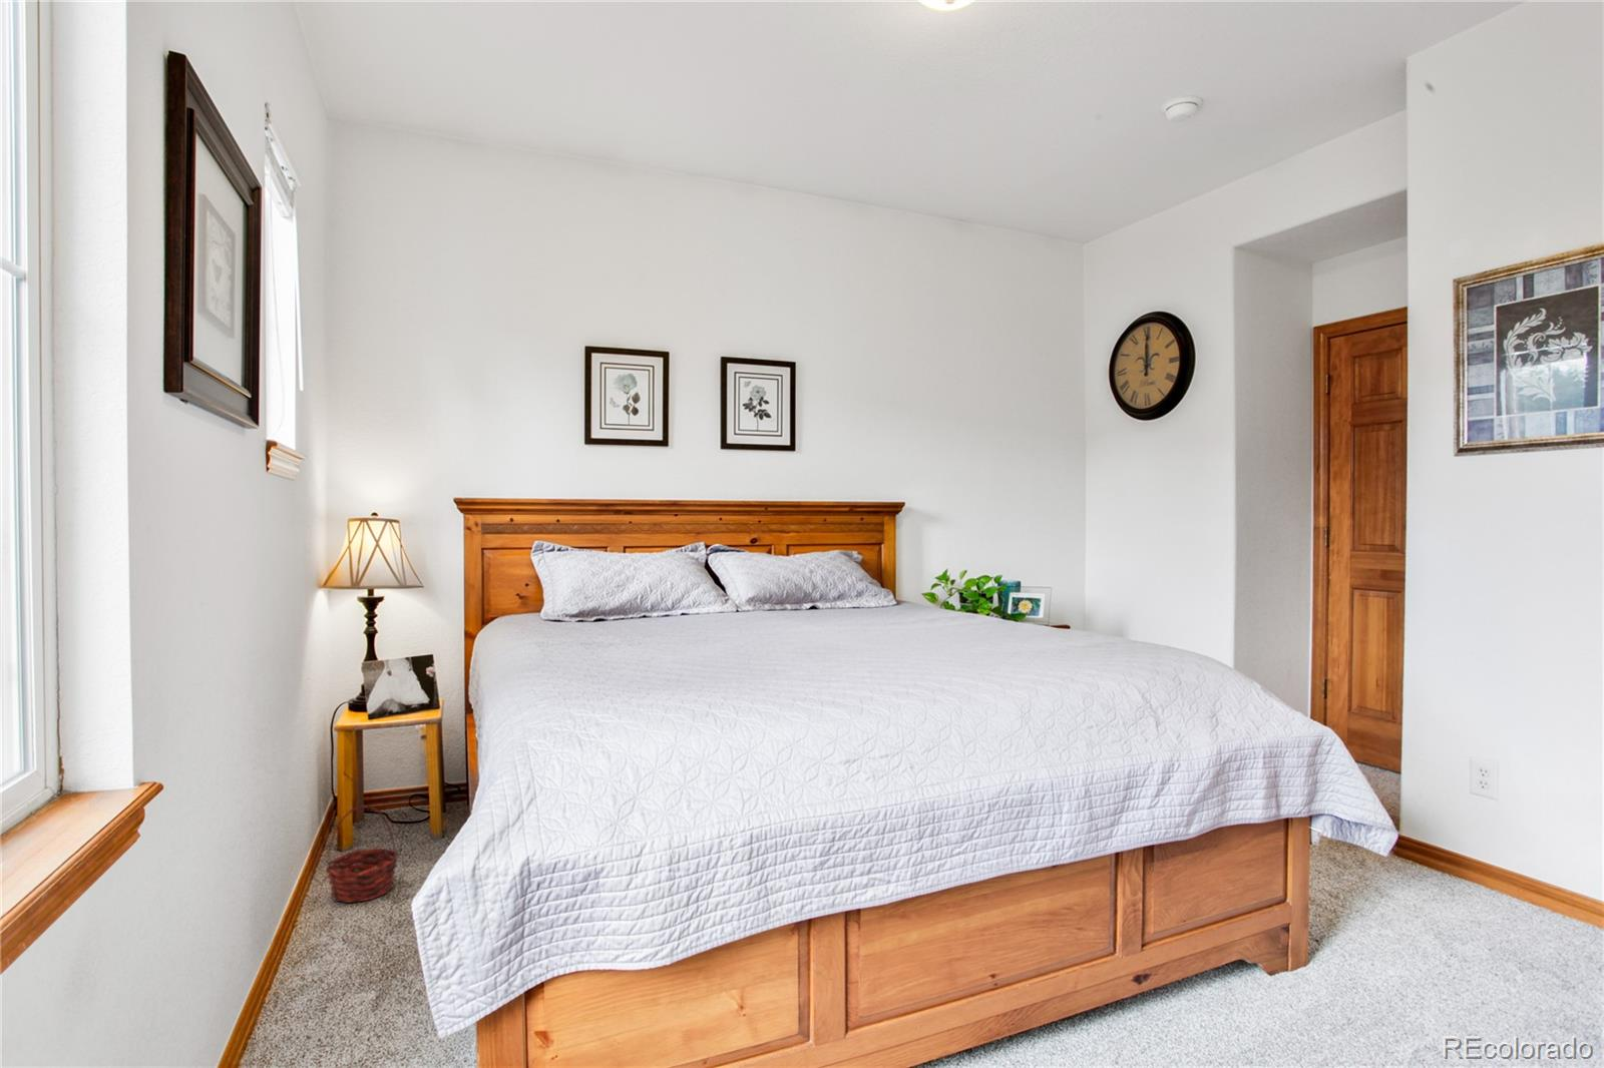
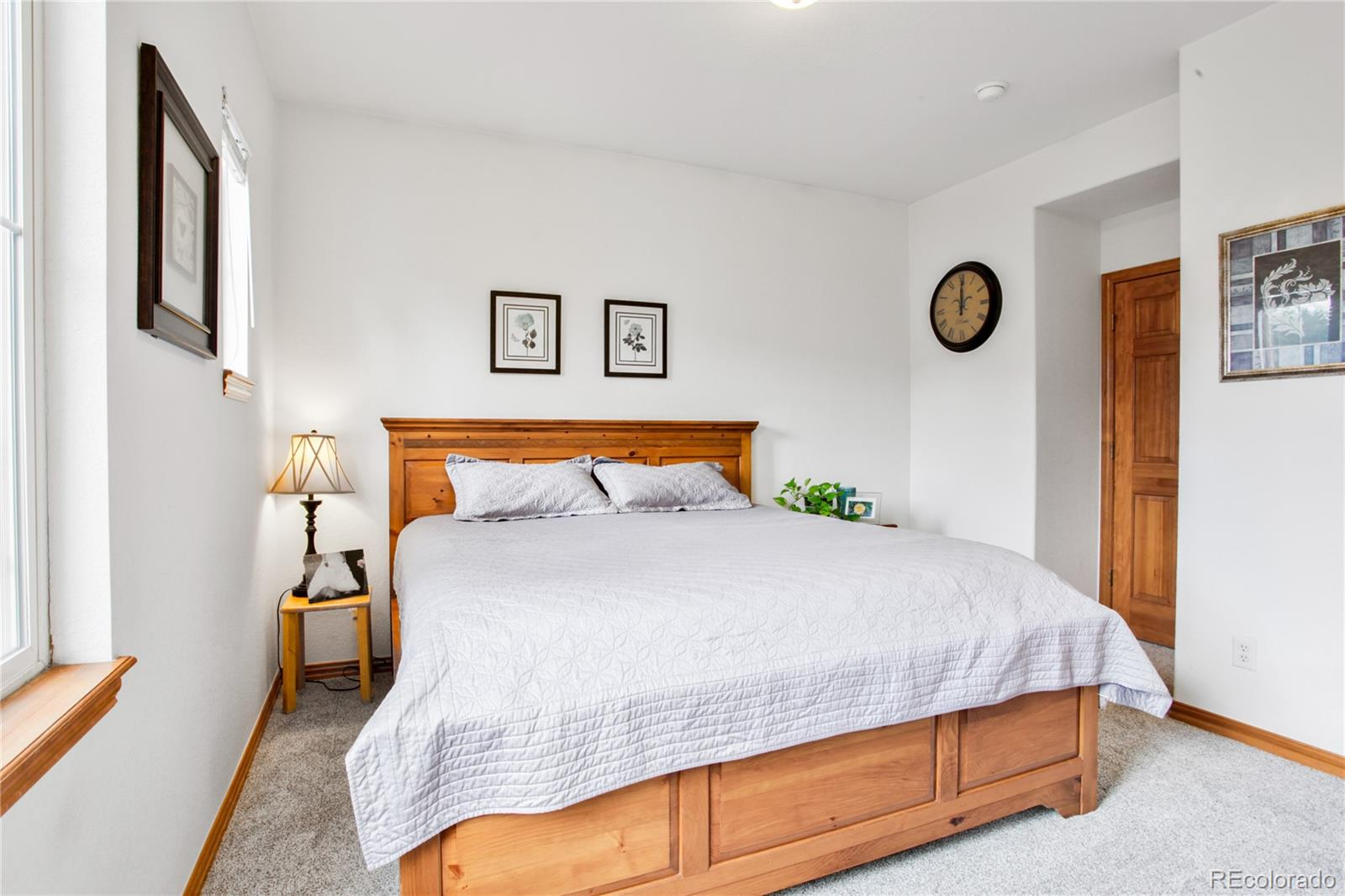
- basket [324,805,400,904]
